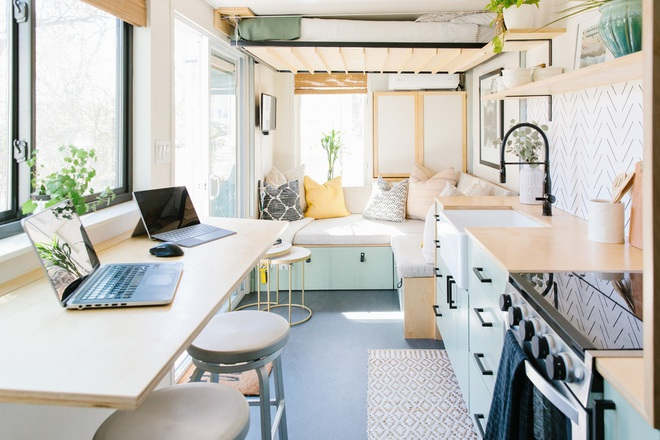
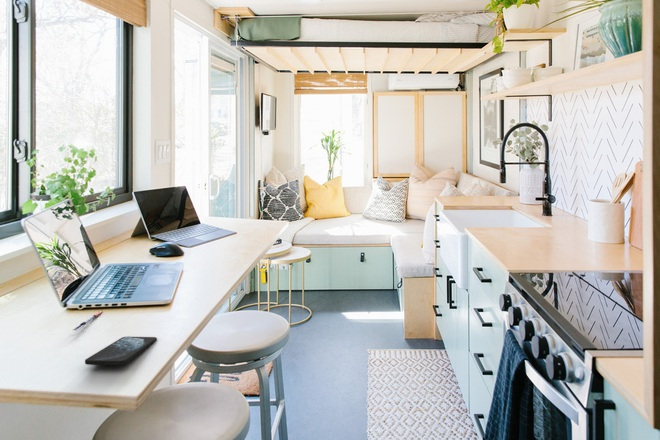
+ smartphone [84,336,158,366]
+ pen [72,310,104,331]
